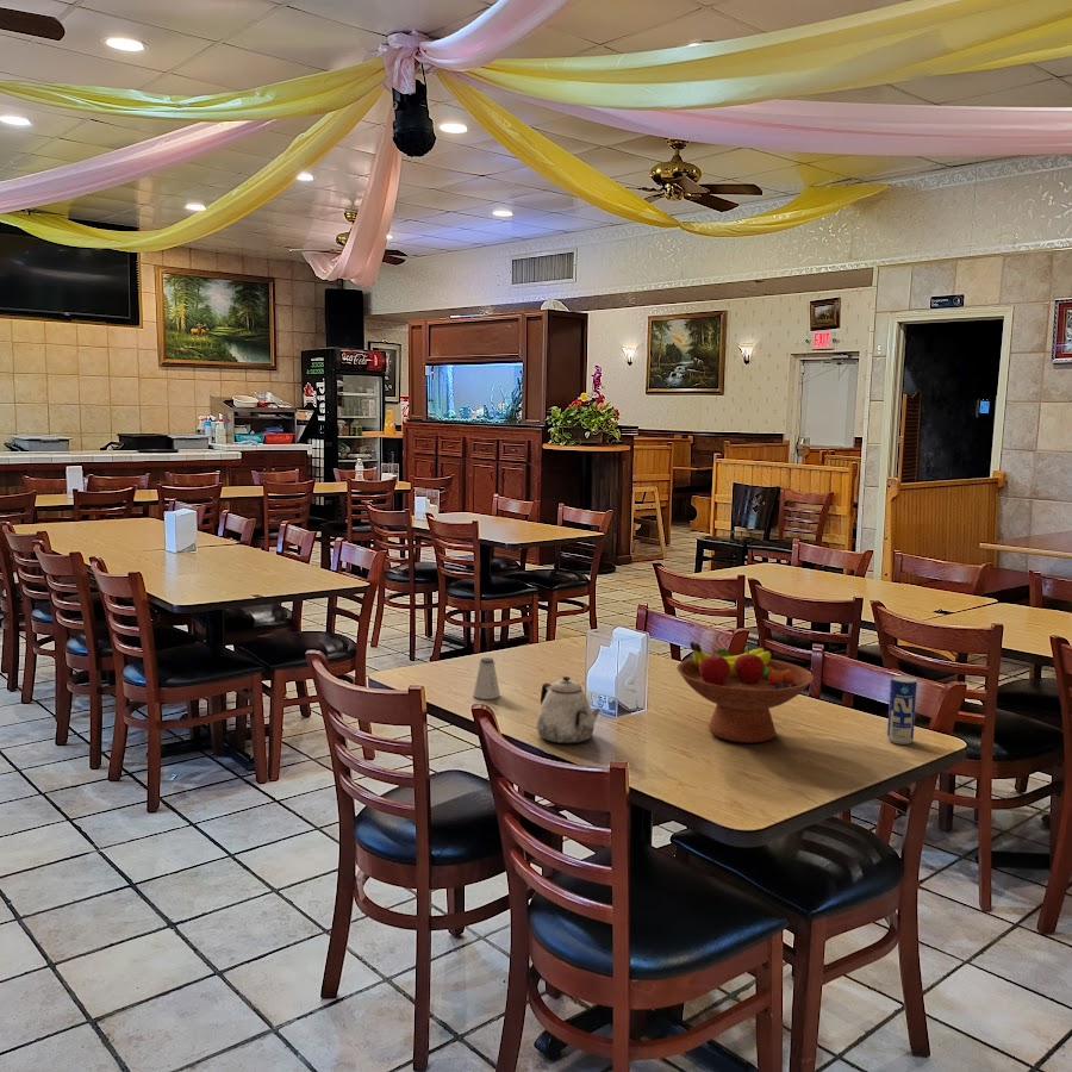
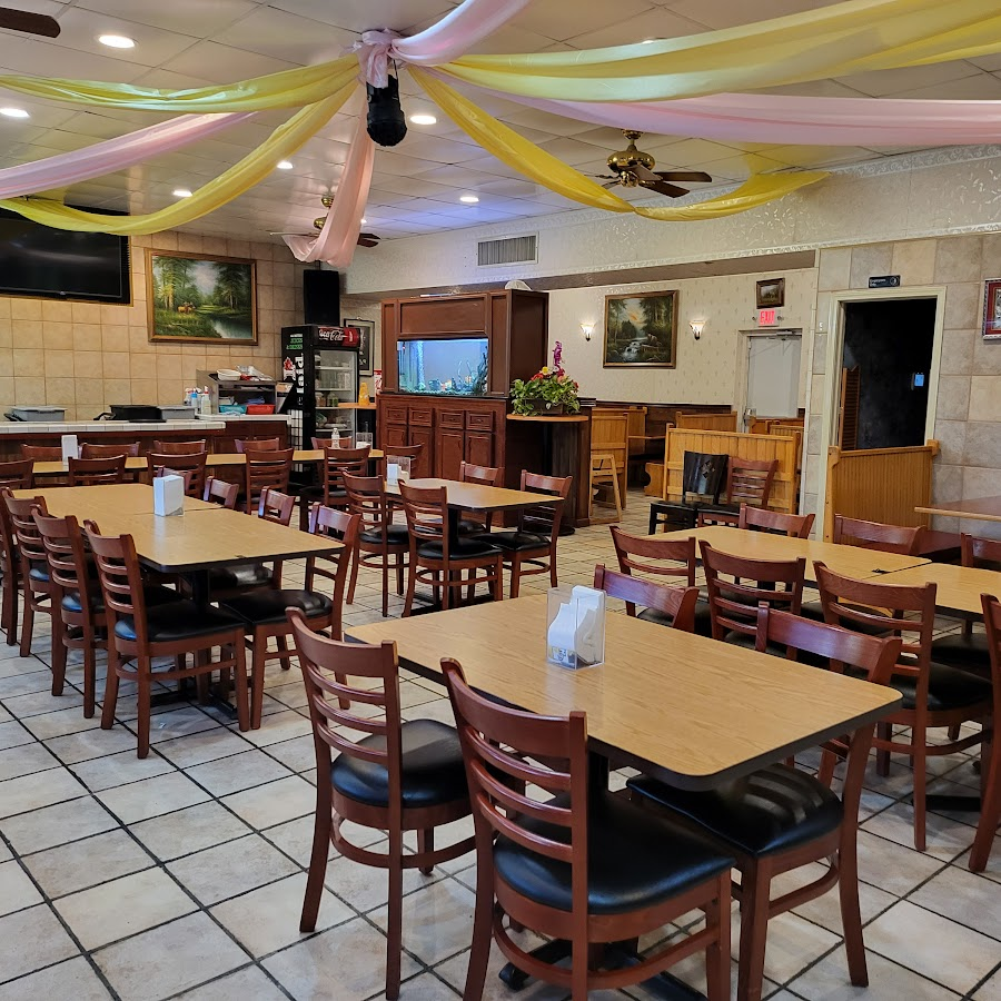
- beverage can [886,674,918,746]
- teapot [536,675,602,744]
- fruit bowl [675,641,815,744]
- saltshaker [472,656,501,700]
